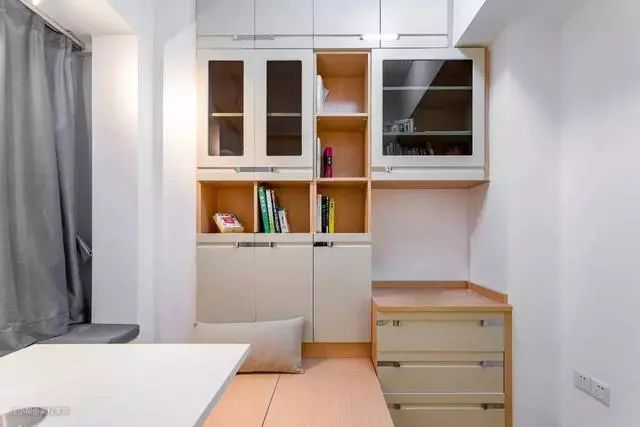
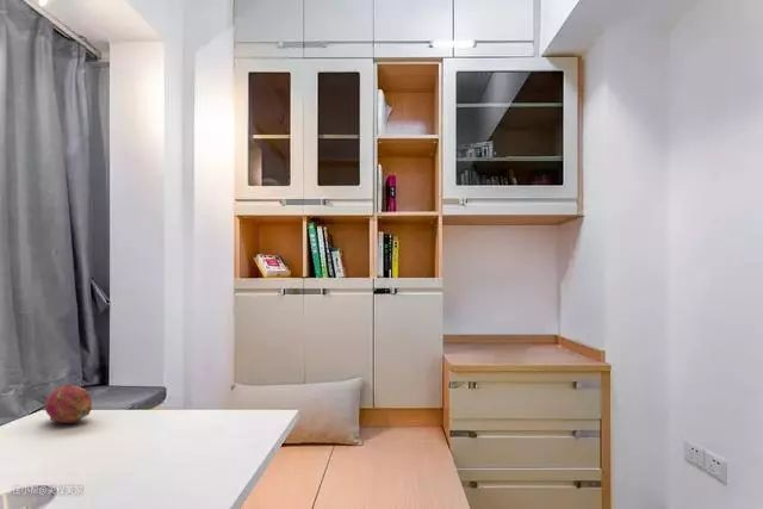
+ fruit [44,383,93,424]
